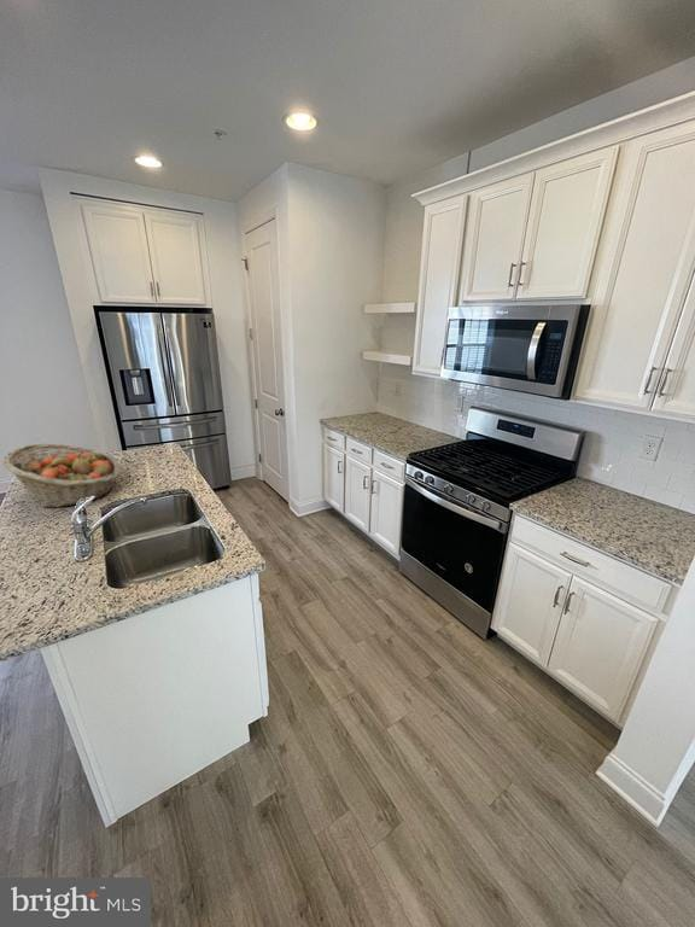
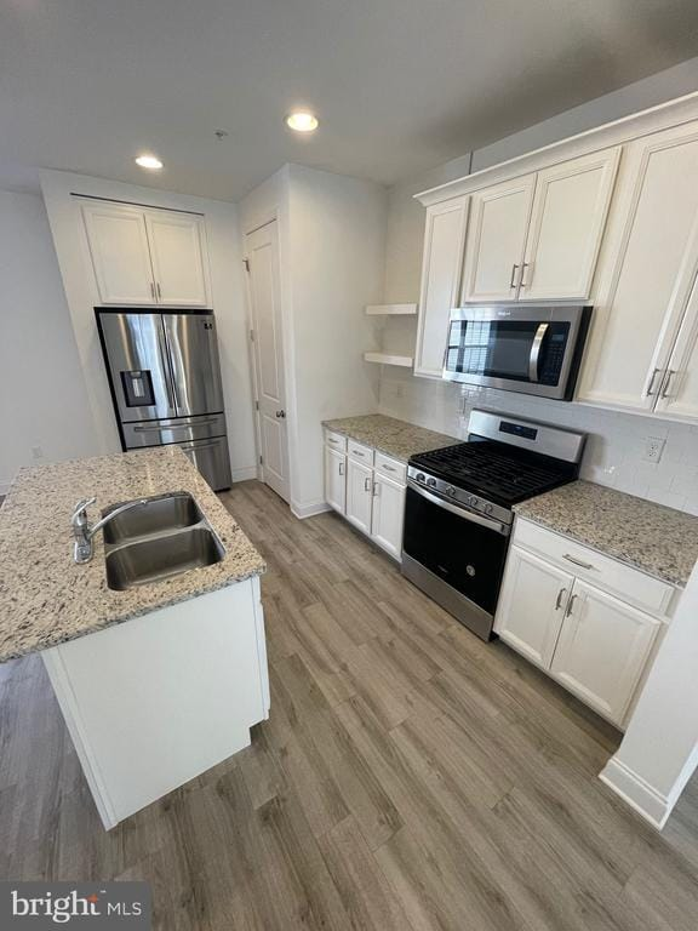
- fruit basket [1,443,121,508]
